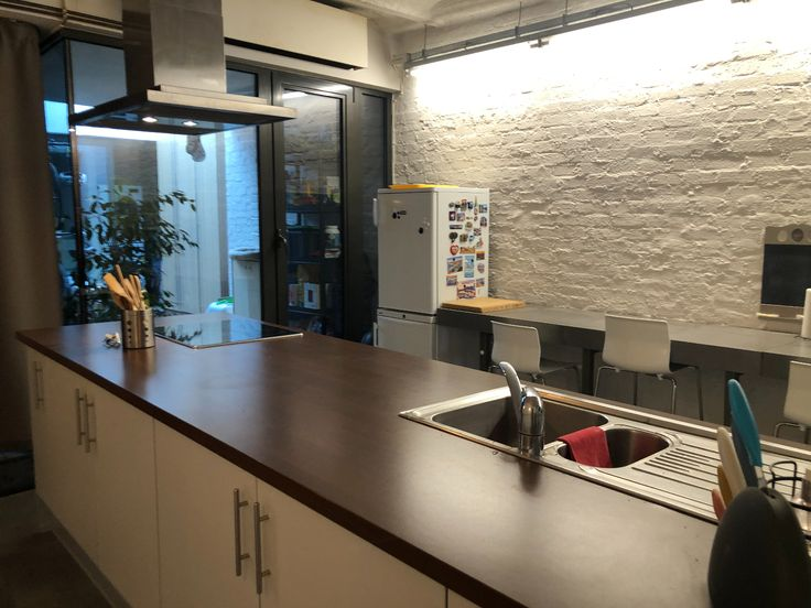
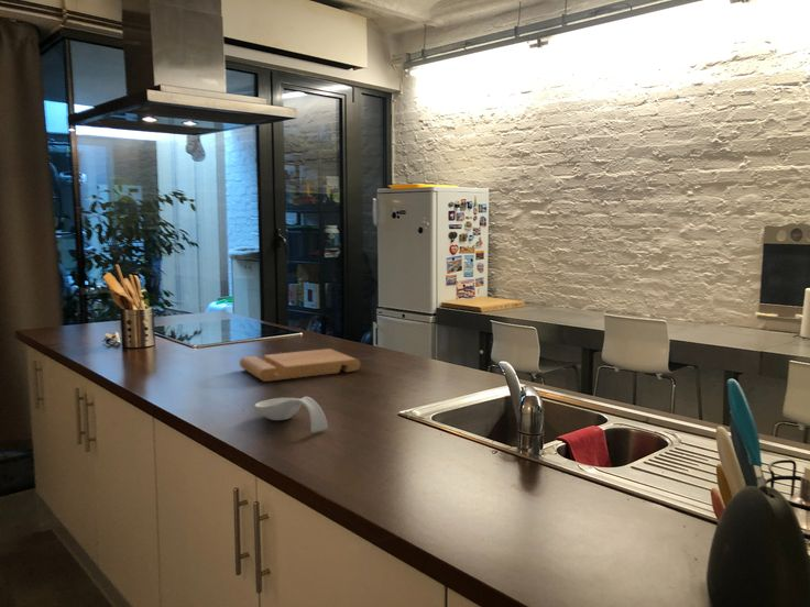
+ cutting board [239,347,361,383]
+ spoon rest [253,396,329,433]
